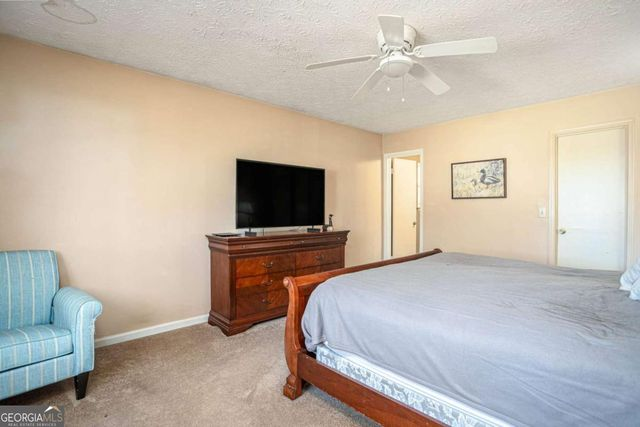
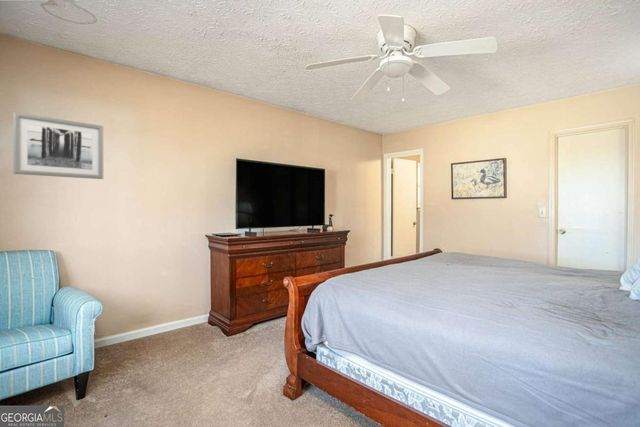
+ wall art [12,111,104,180]
